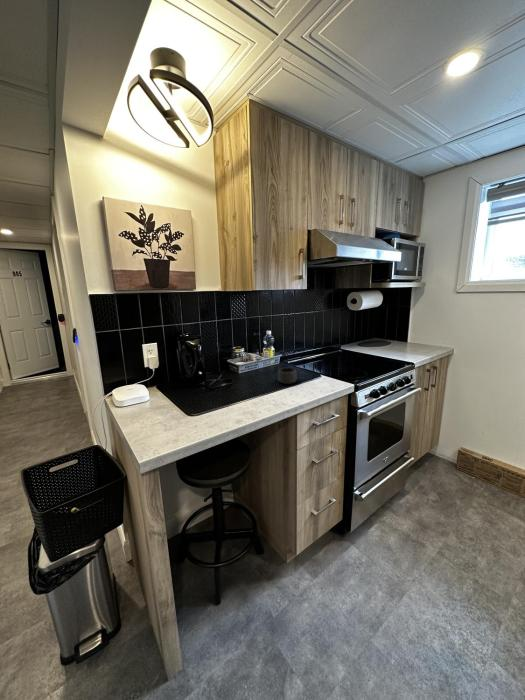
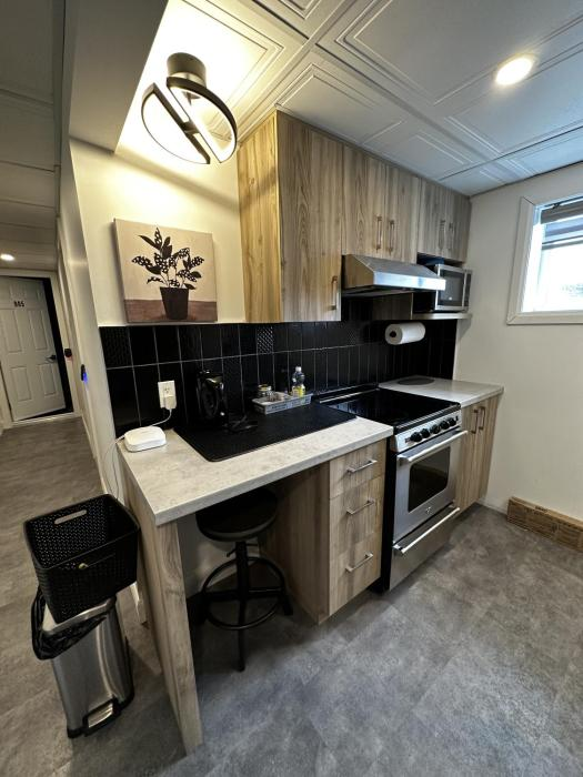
- mug [277,367,298,385]
